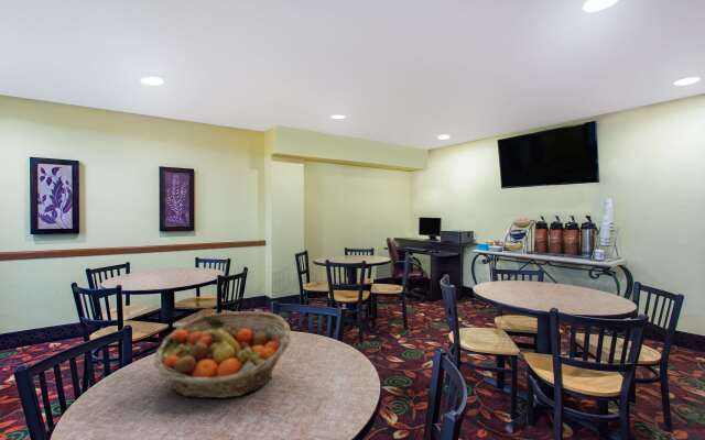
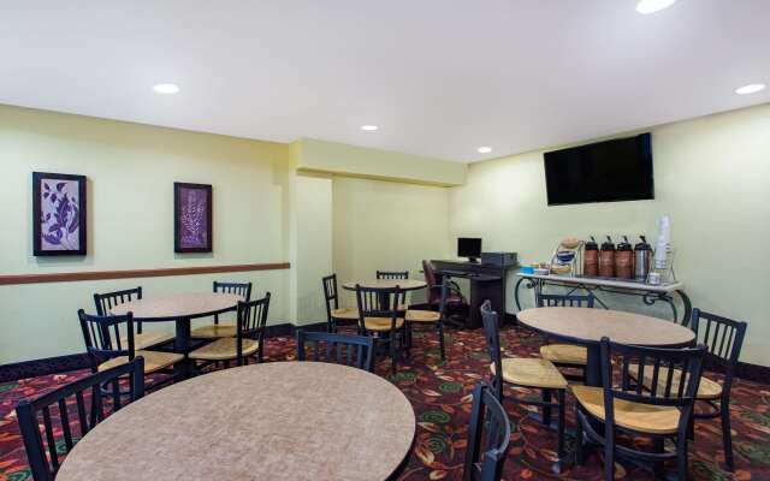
- fruit basket [153,310,292,399]
